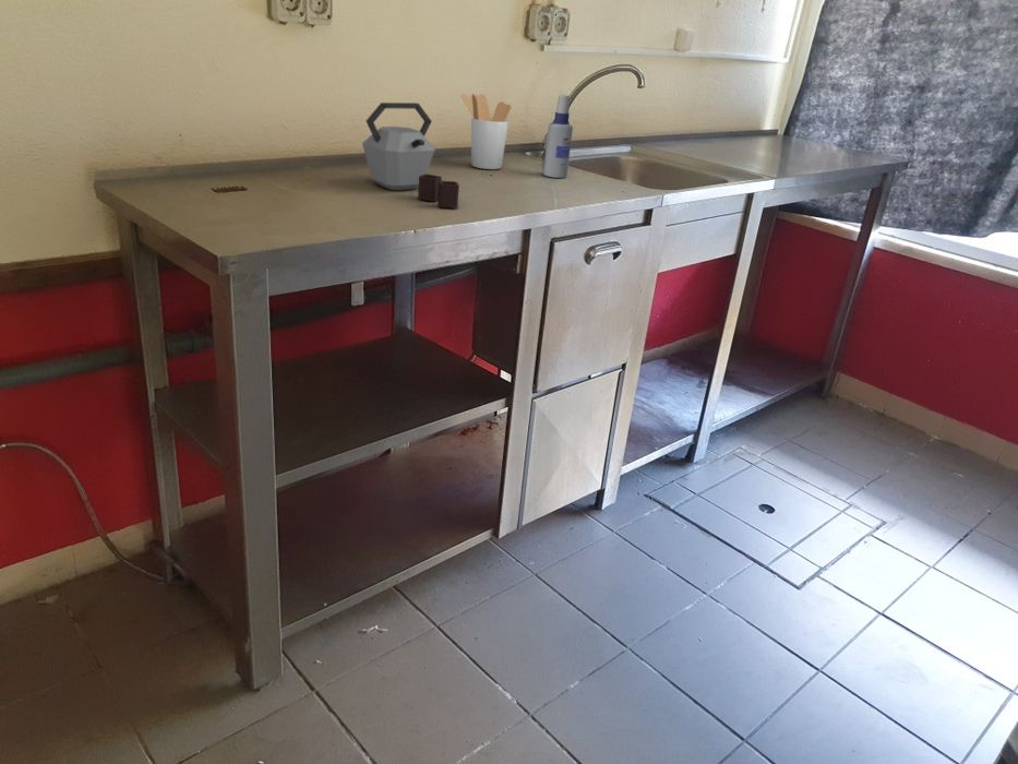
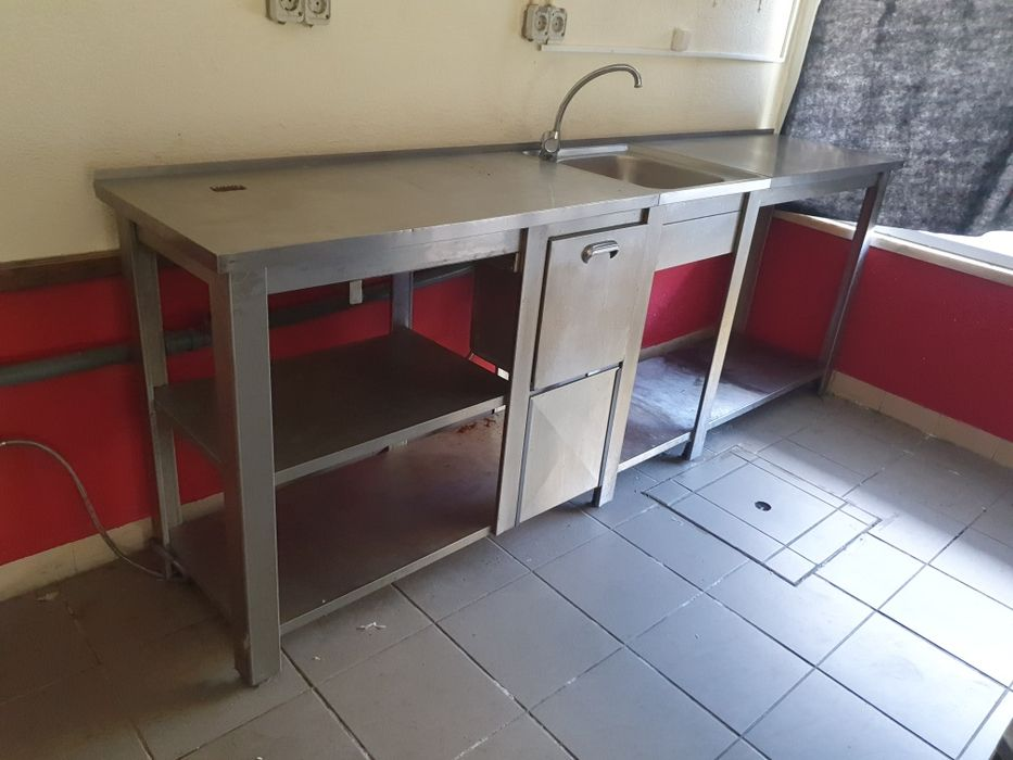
- utensil holder [460,93,512,170]
- kettle [361,102,460,210]
- spray bottle [542,94,574,179]
